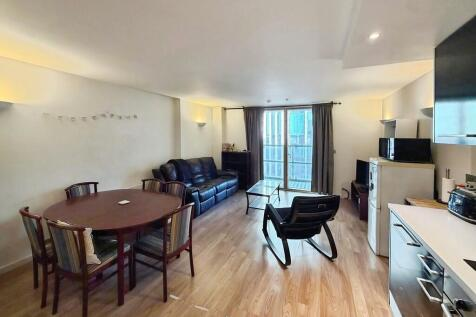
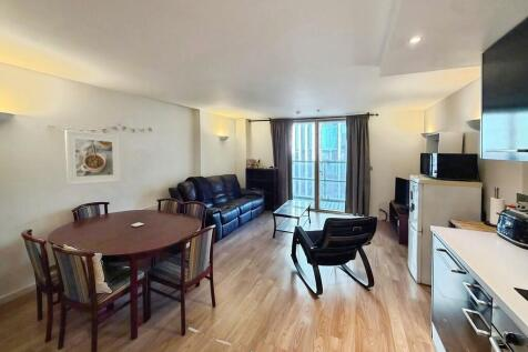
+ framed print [63,129,121,185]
